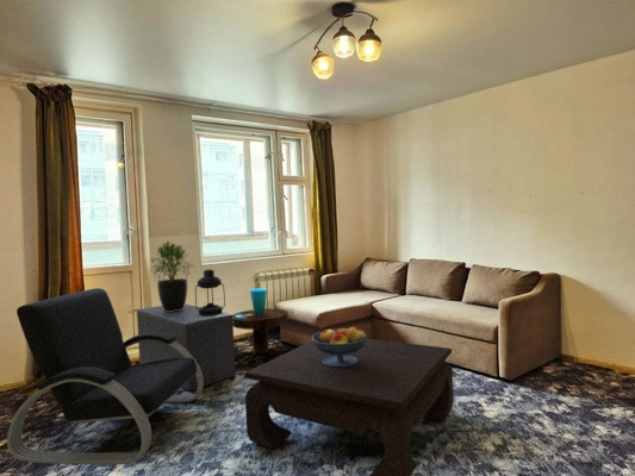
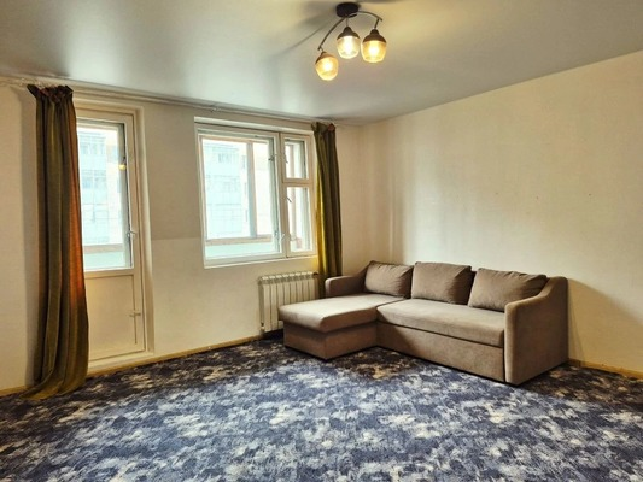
- side table [232,287,290,356]
- bench [136,303,237,393]
- coffee table [243,338,455,476]
- potted plant [147,240,197,312]
- fruit bowl [311,326,368,368]
- lantern [194,268,226,315]
- armchair [6,287,205,465]
